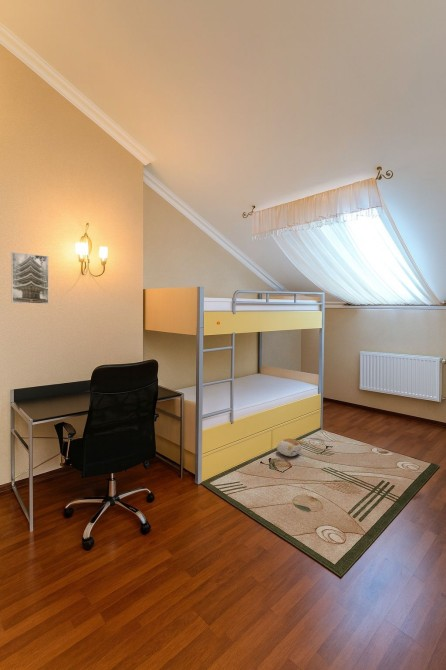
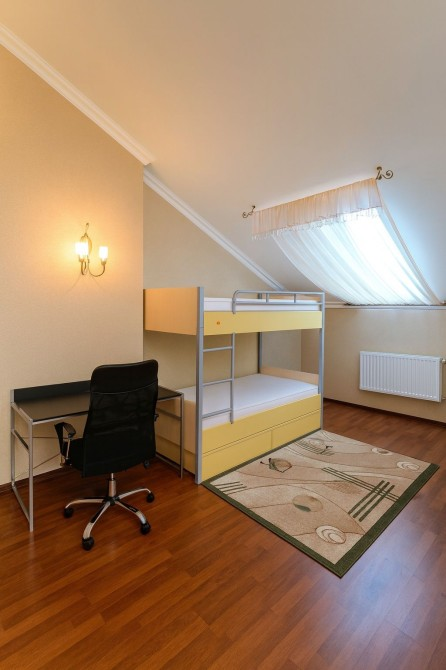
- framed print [10,251,50,305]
- plush toy [276,438,304,457]
